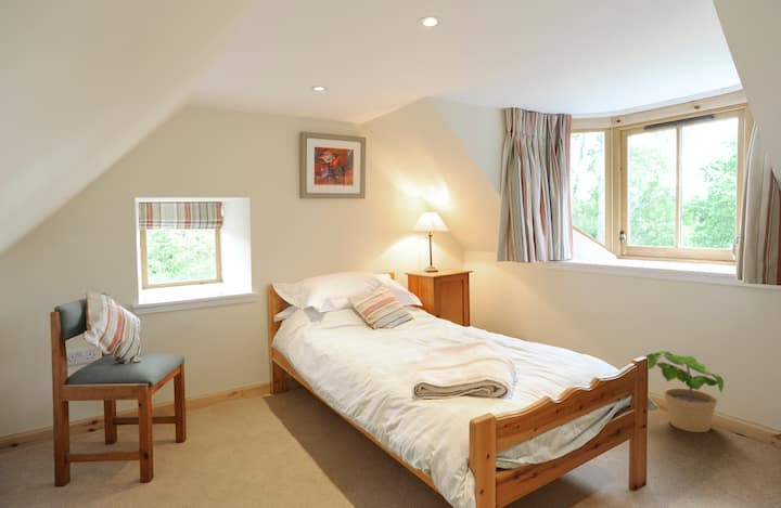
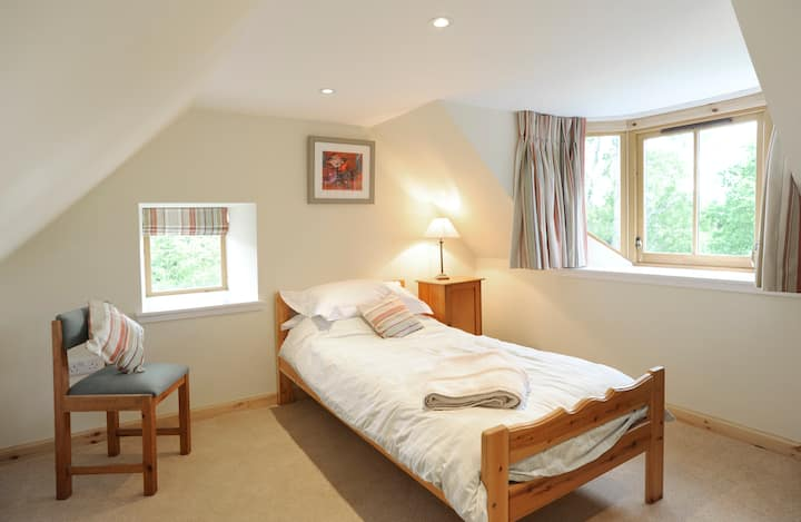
- potted plant [644,350,725,433]
